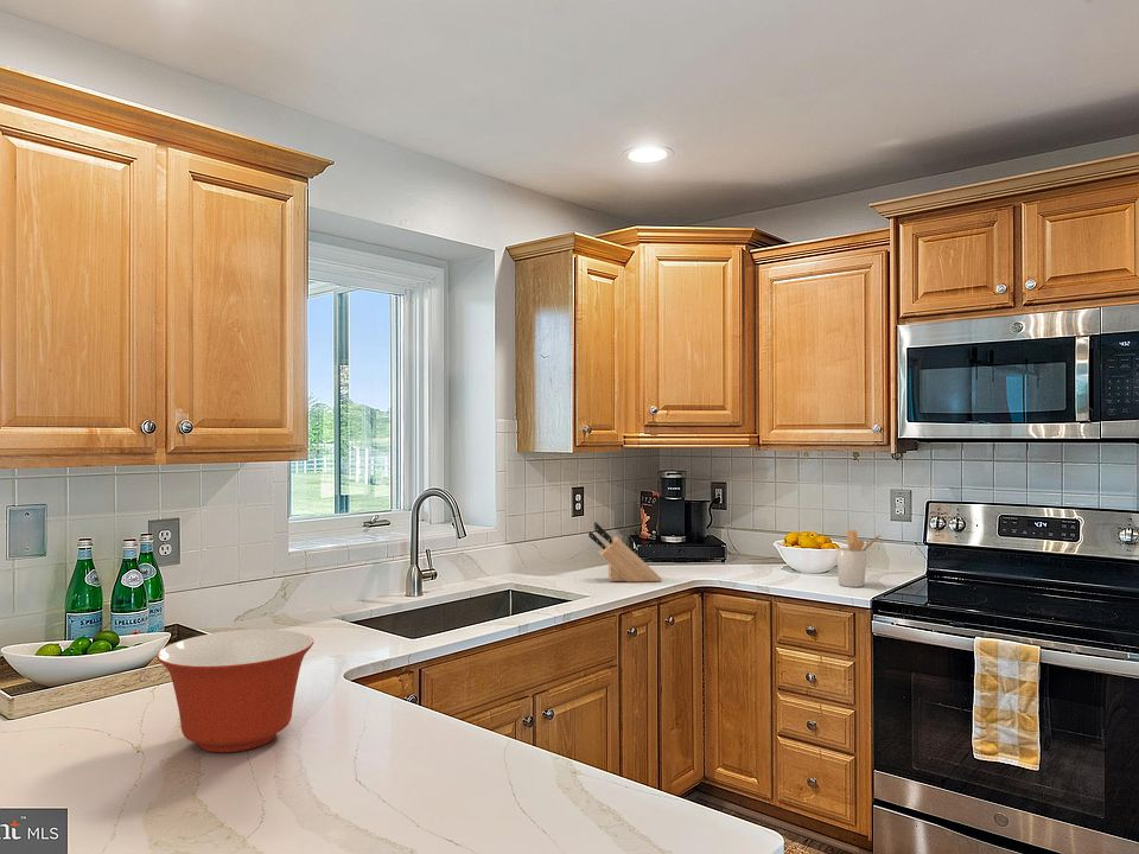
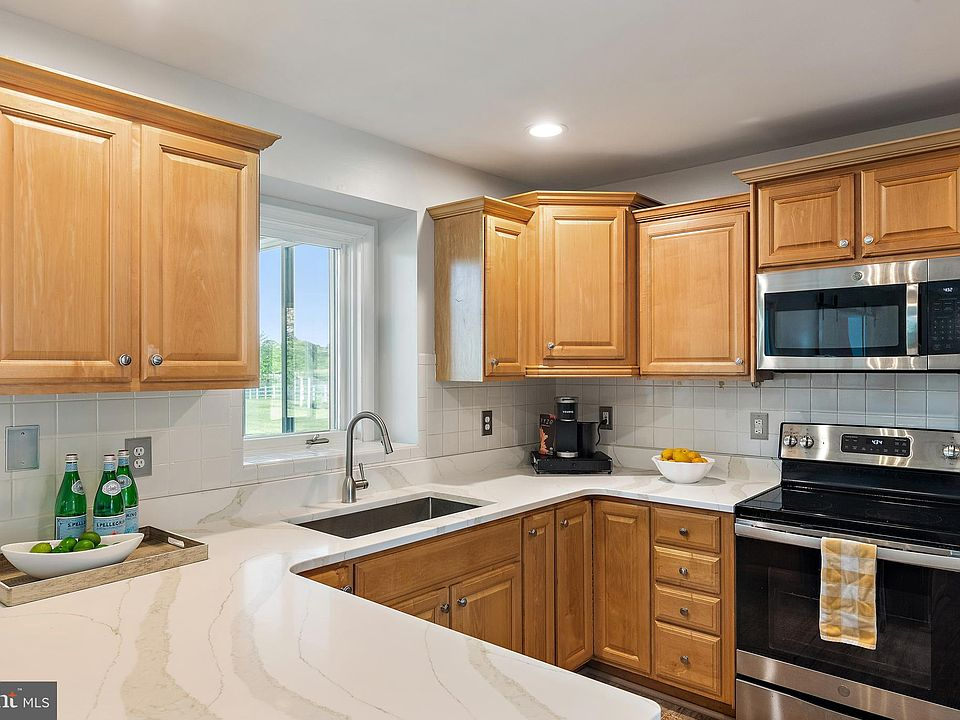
- mixing bowl [155,629,314,753]
- knife block [587,521,663,584]
- utensil holder [835,529,883,588]
